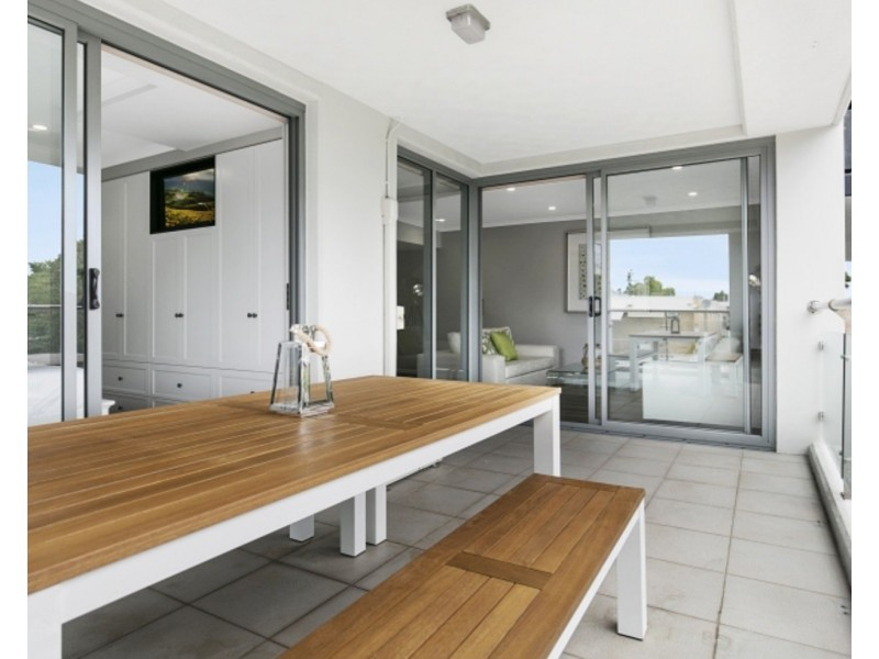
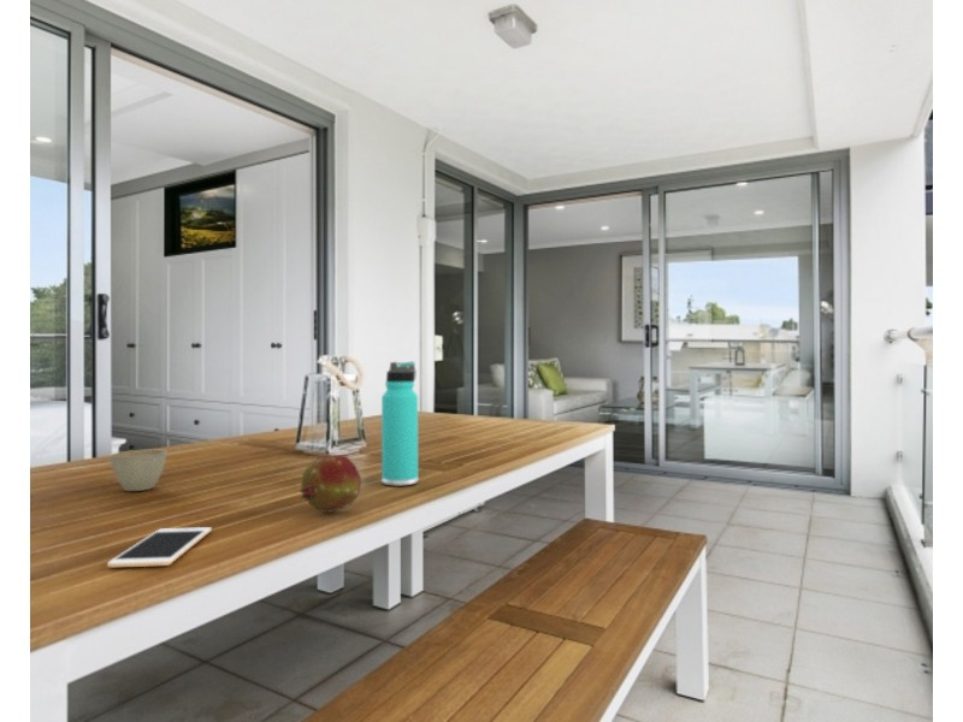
+ fruit [299,454,362,514]
+ flower pot [108,448,169,492]
+ thermos bottle [380,360,419,487]
+ cell phone [106,526,213,568]
